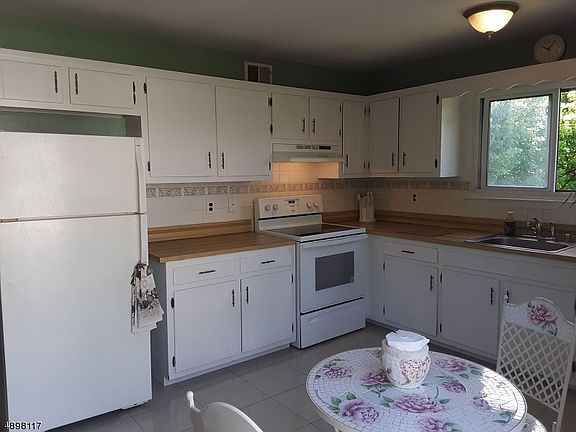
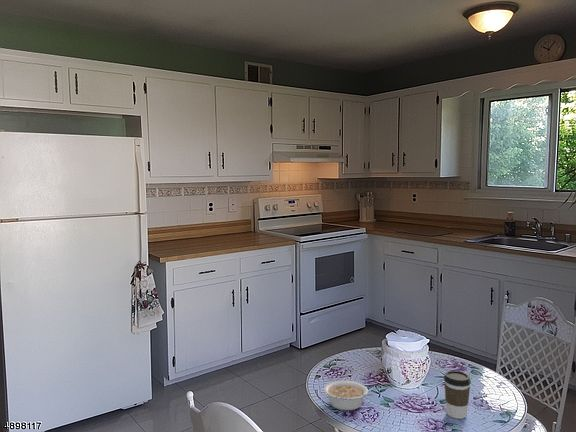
+ legume [323,380,374,411]
+ coffee cup [443,370,472,420]
